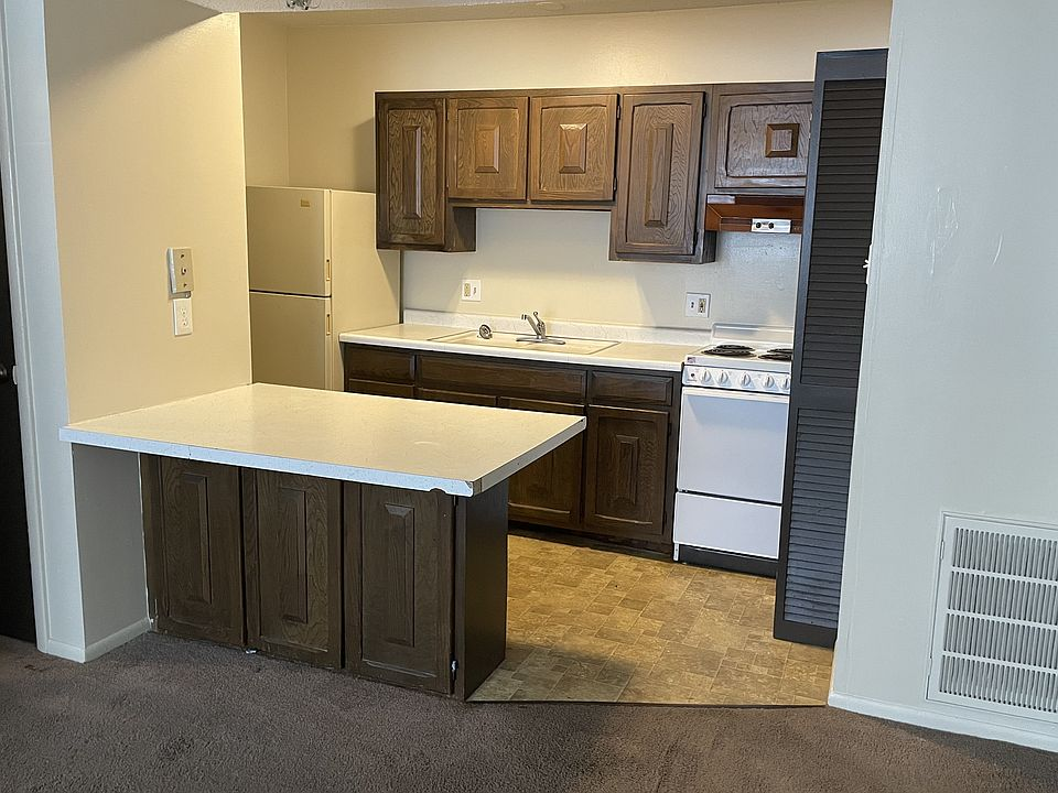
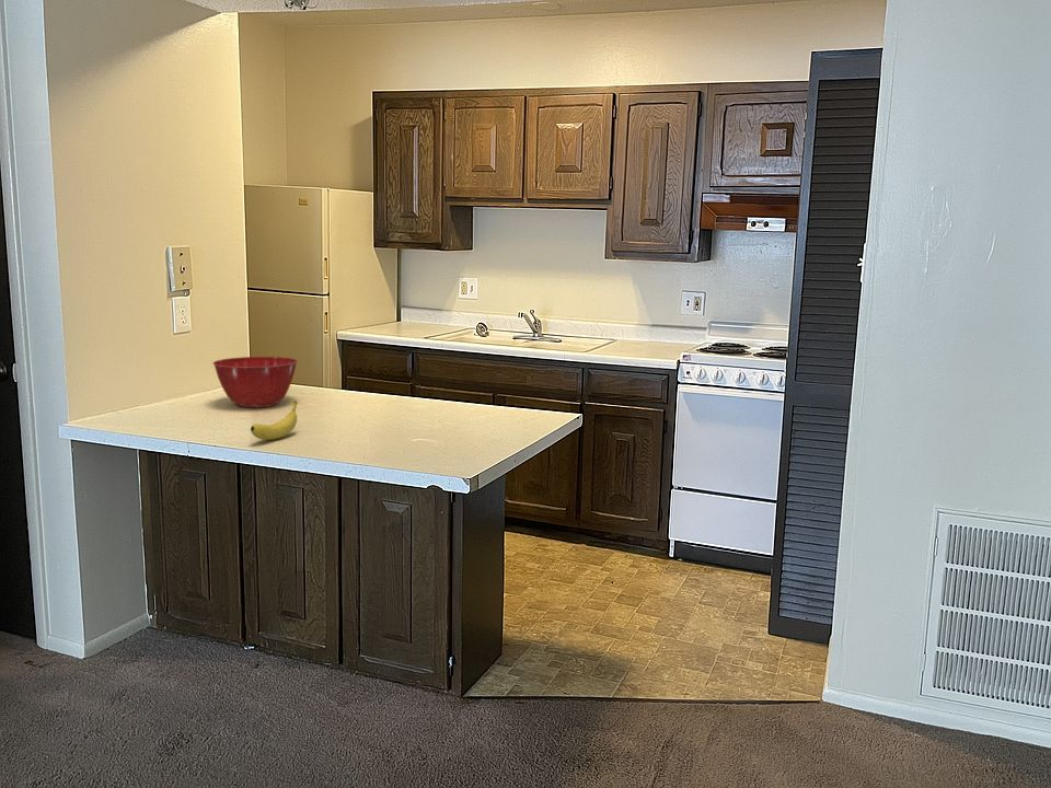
+ fruit [250,401,299,441]
+ mixing bowl [212,356,299,408]
